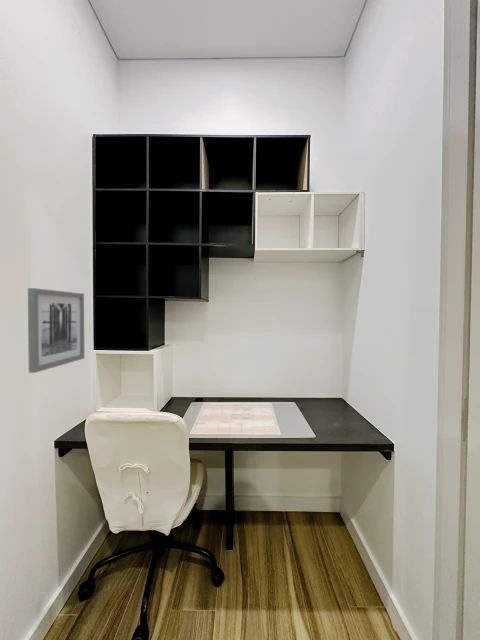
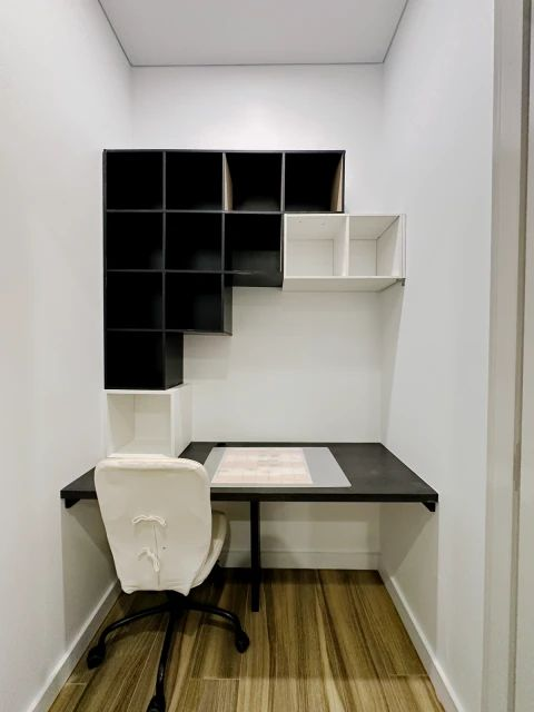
- wall art [27,287,86,374]
